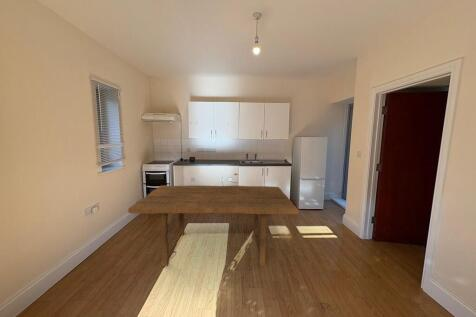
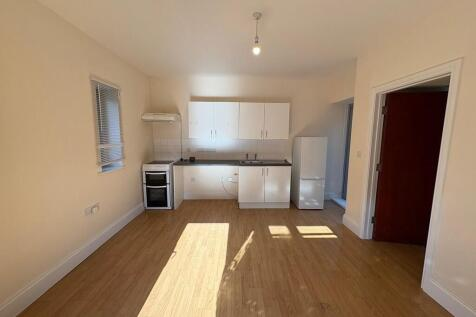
- dining table [127,185,300,267]
